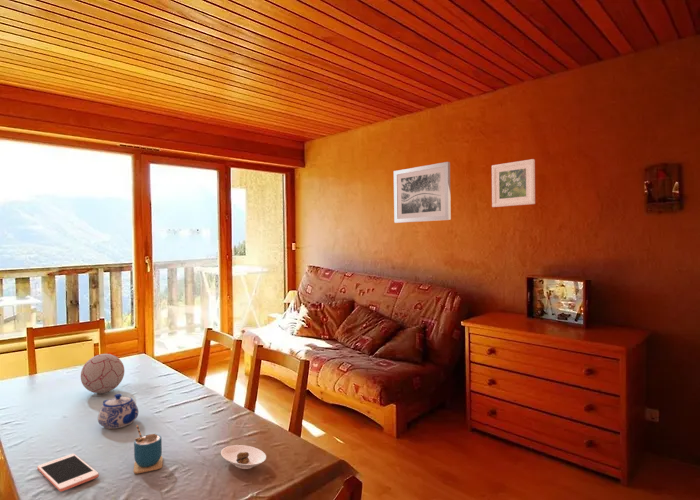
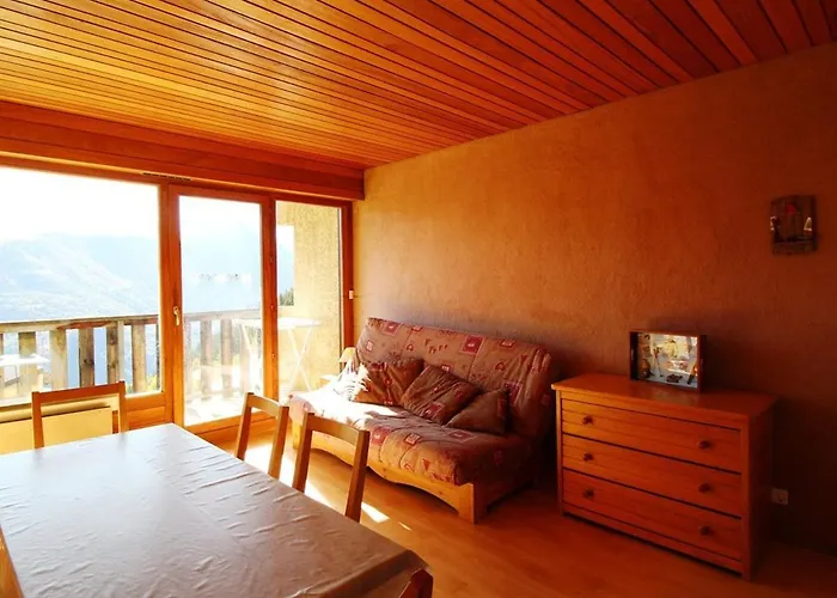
- teapot [97,393,139,430]
- saucer [220,444,267,470]
- wall art [393,161,452,224]
- cup [133,424,163,475]
- decorative ball [80,353,125,394]
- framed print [491,158,536,208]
- cell phone [36,453,100,493]
